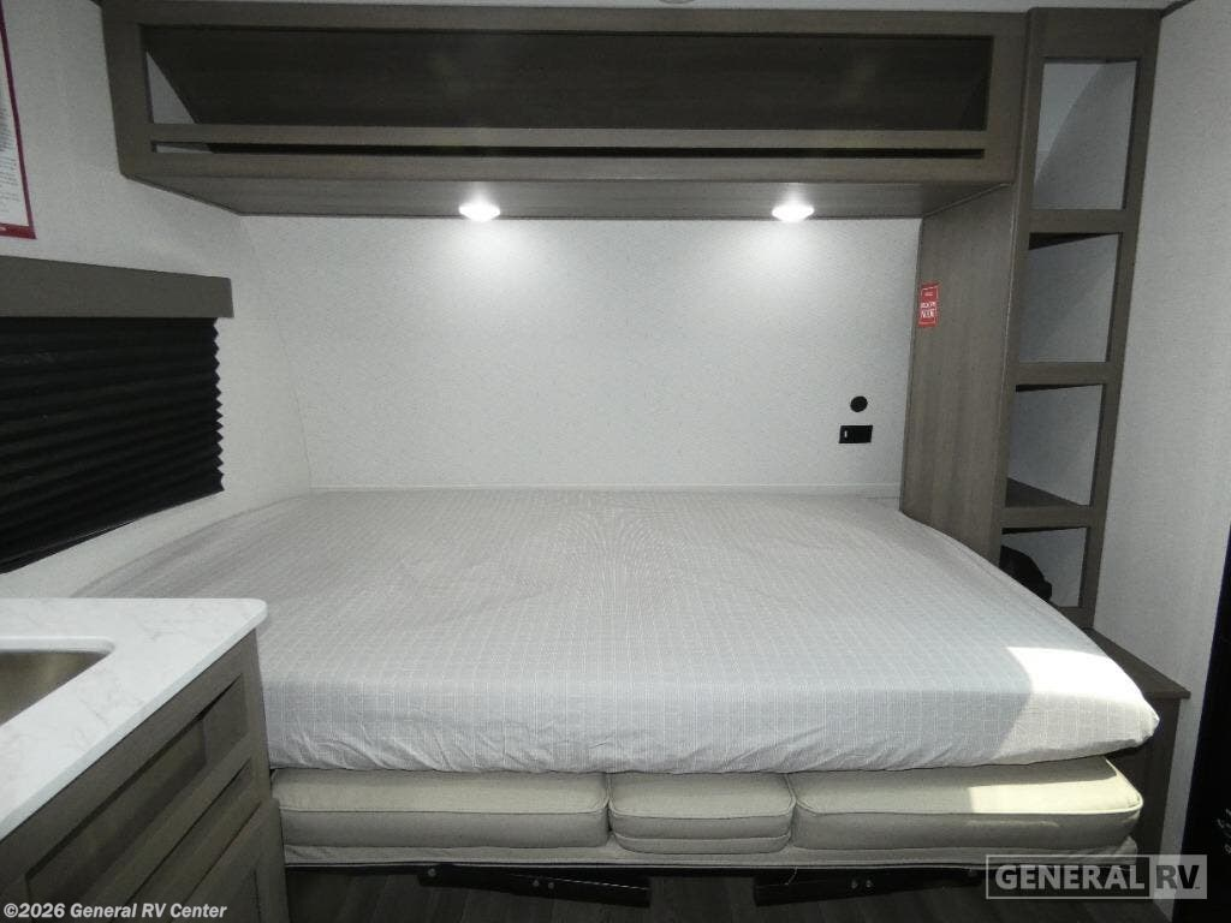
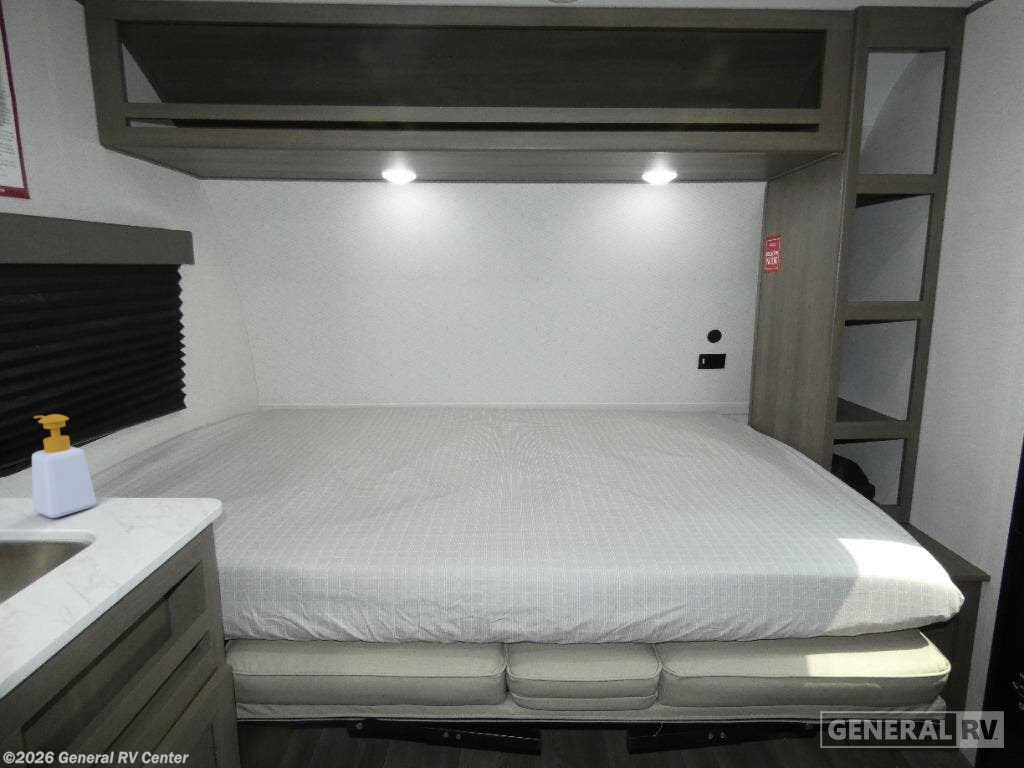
+ soap bottle [31,413,98,519]
